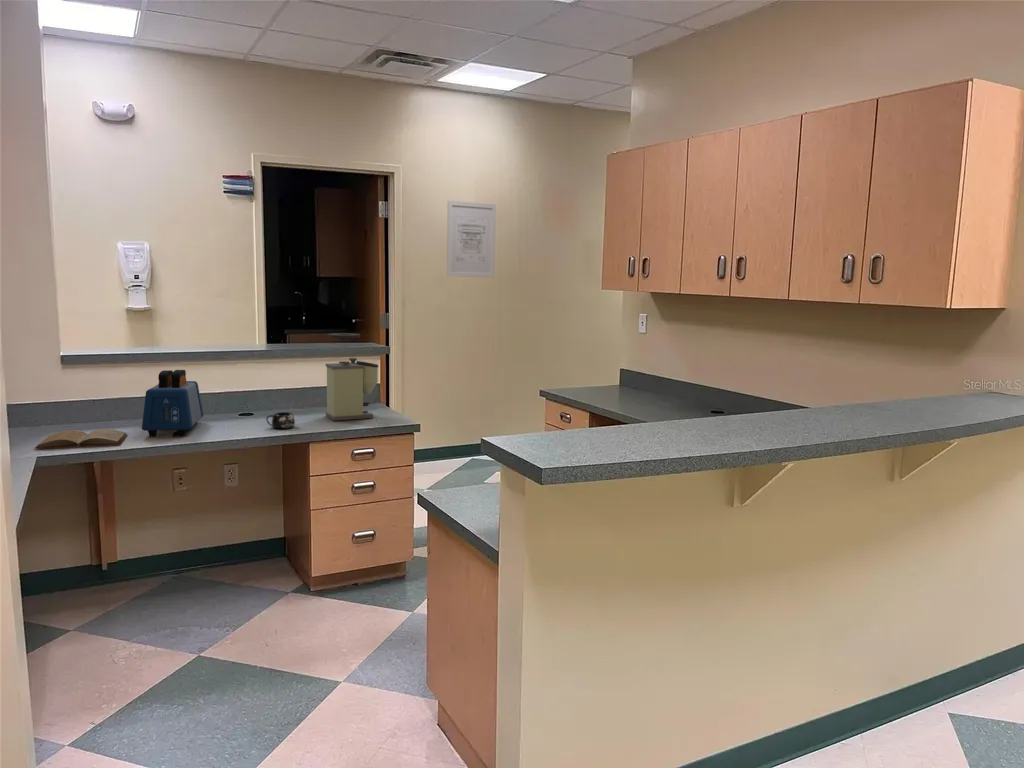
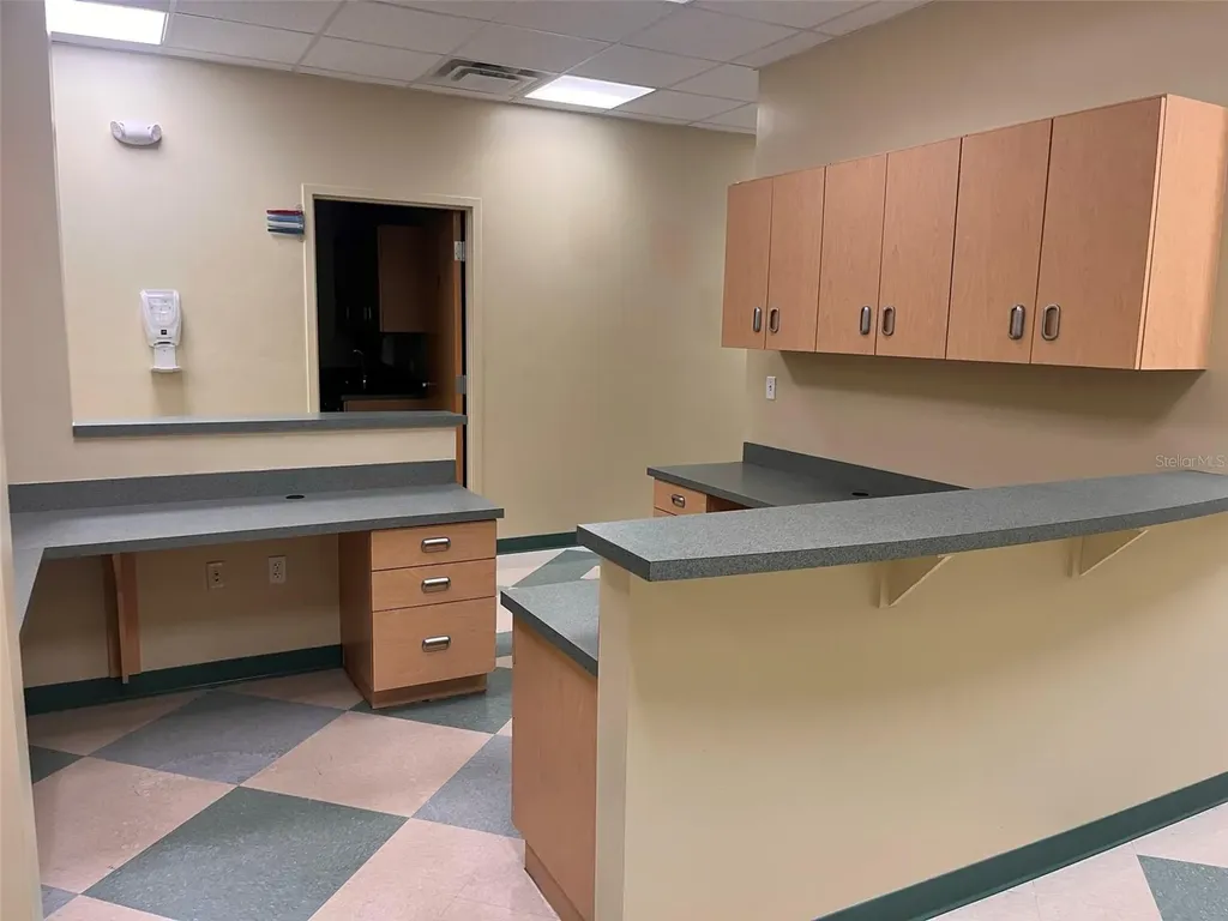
- book [34,428,129,450]
- coffee grinder [325,332,379,422]
- wall art [446,200,497,279]
- mug [265,411,296,430]
- toaster [141,369,204,438]
